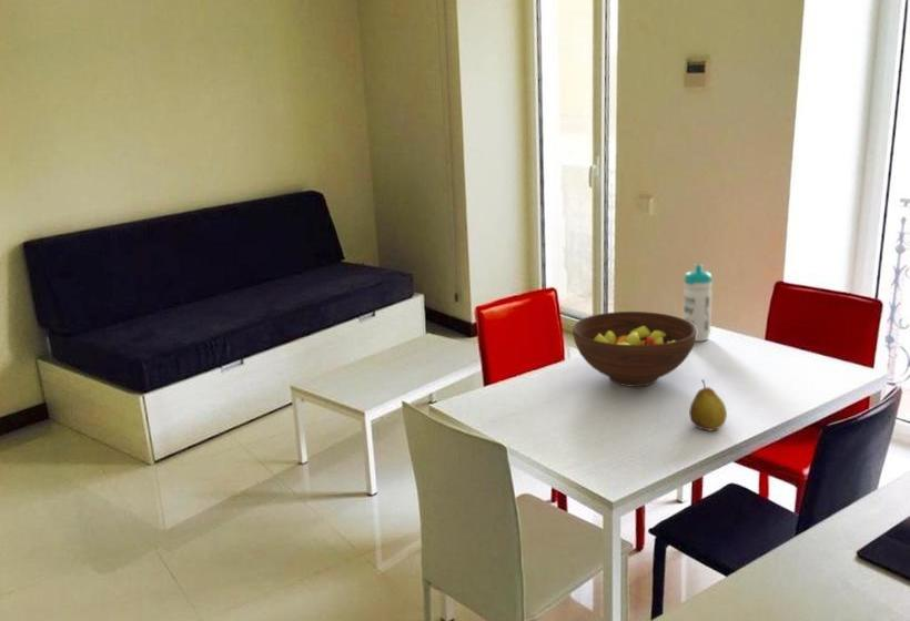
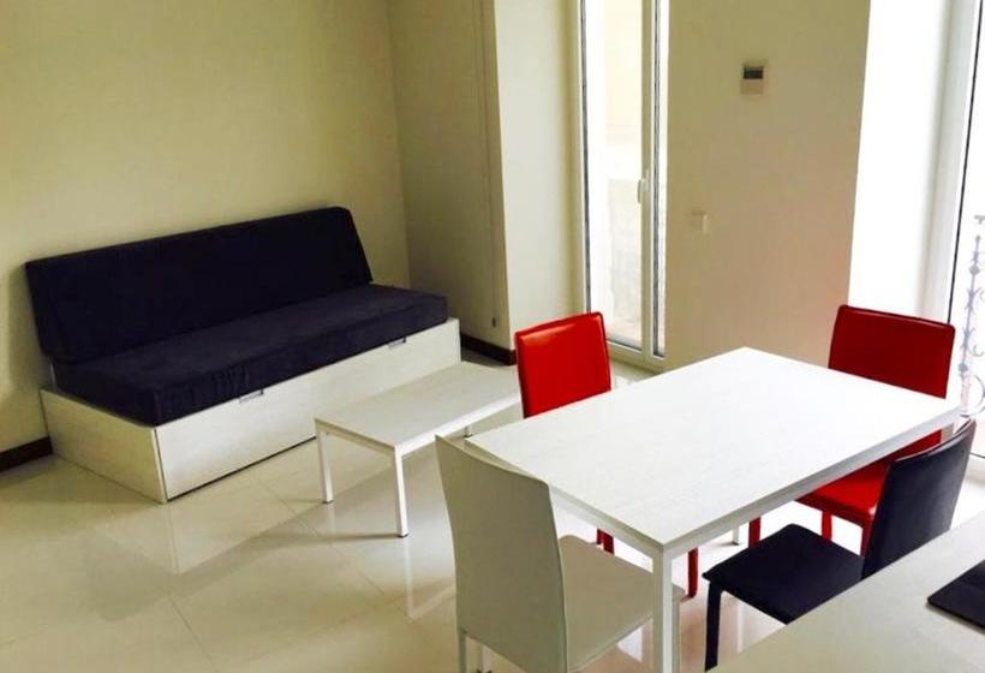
- water bottle [683,263,714,343]
- fruit bowl [572,310,697,388]
- fruit [688,378,728,431]
